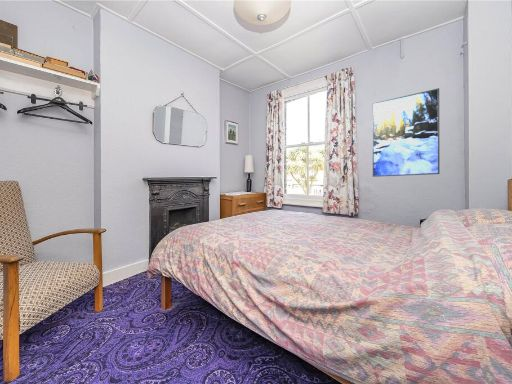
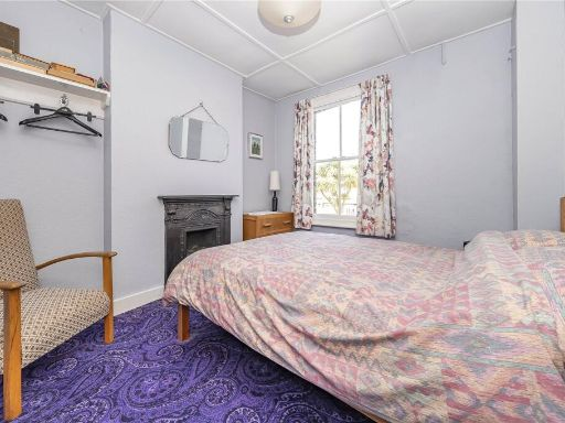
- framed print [371,87,440,178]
